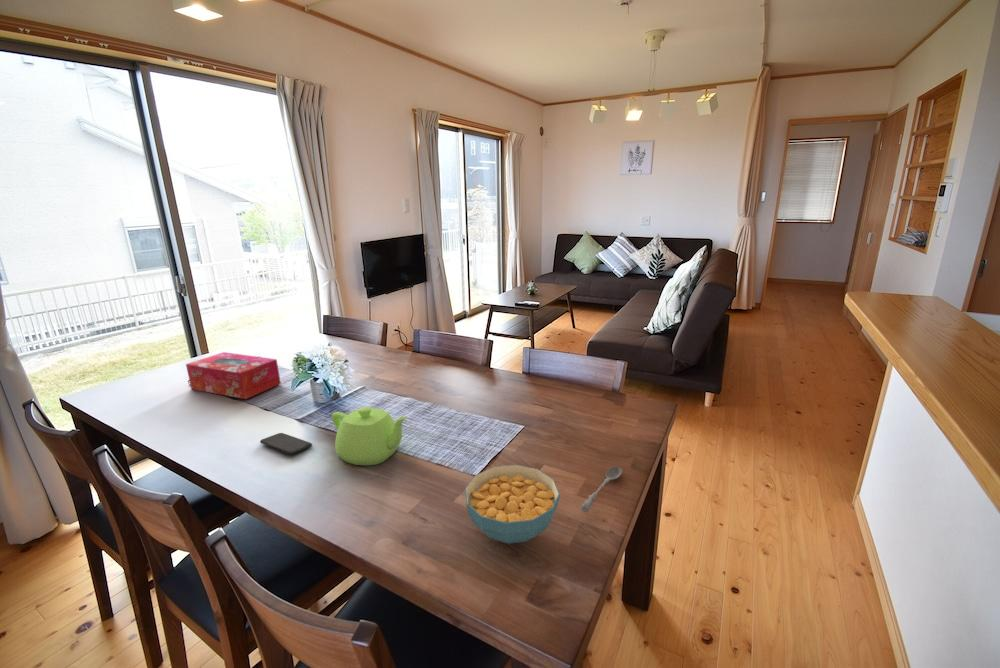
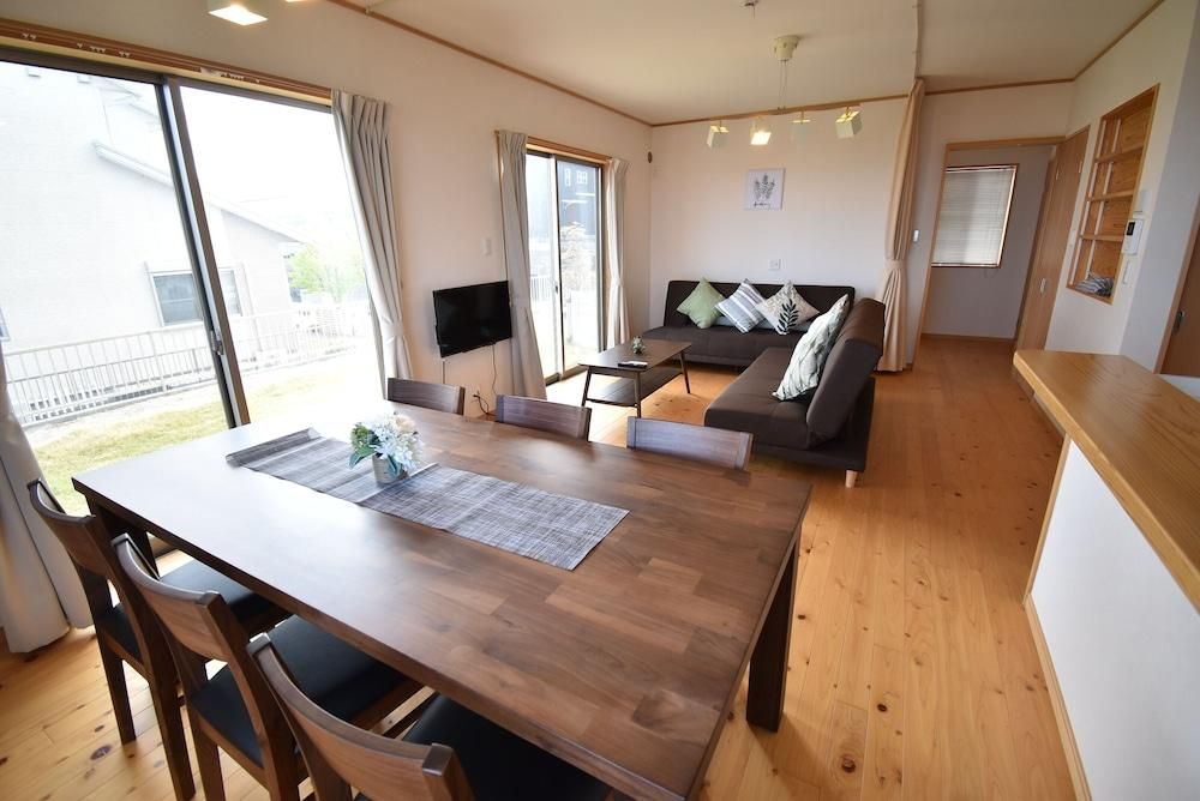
- soupspoon [580,466,623,513]
- tissue box [185,351,282,400]
- cereal bowl [464,464,561,544]
- smartphone [259,432,313,455]
- teapot [331,406,409,467]
